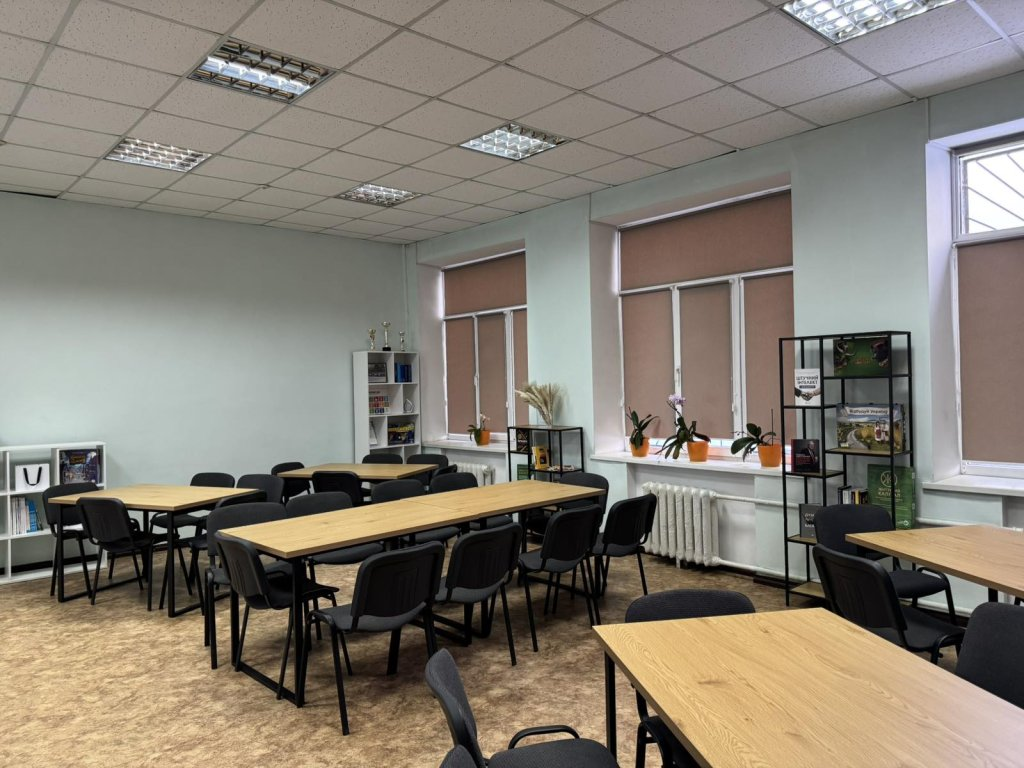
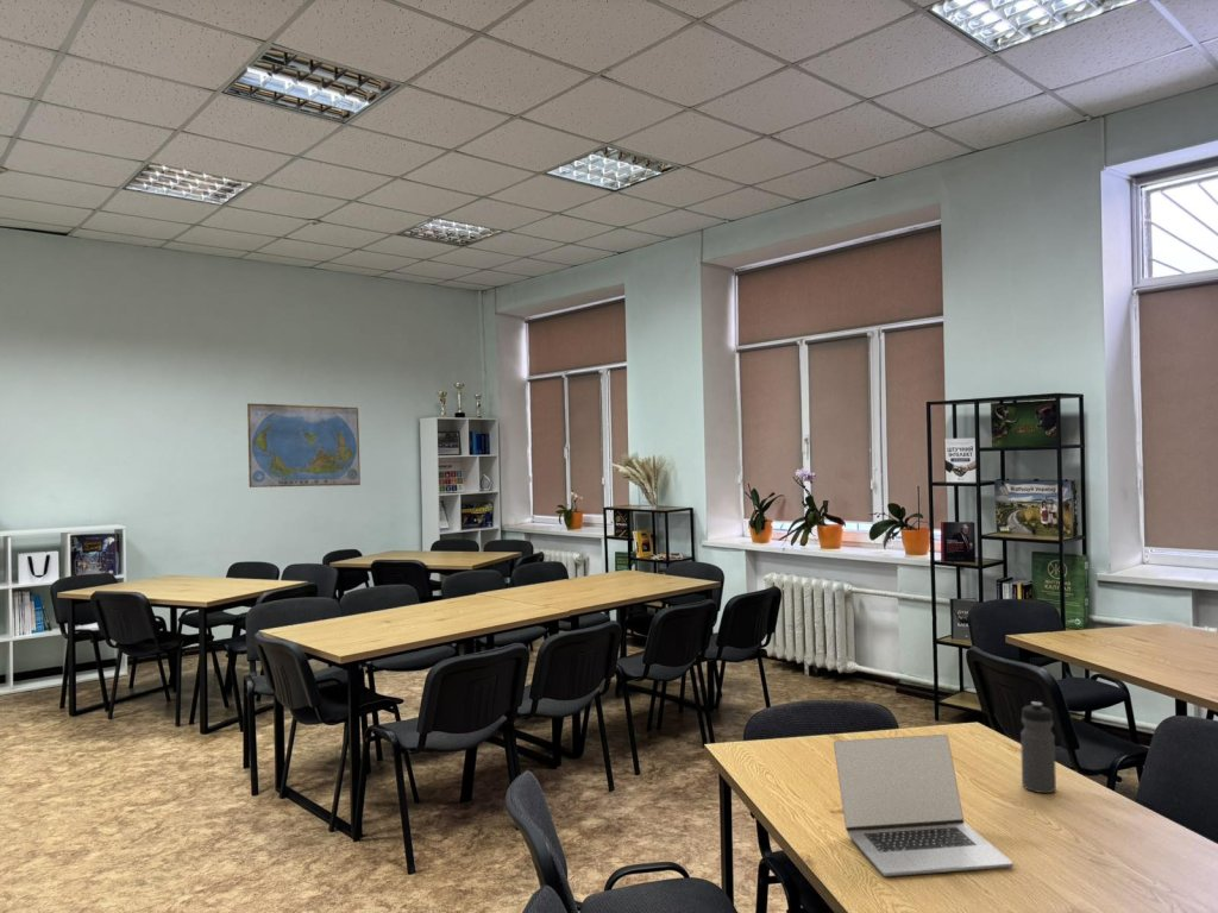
+ water bottle [1019,700,1057,794]
+ world map [246,402,362,489]
+ laptop [833,733,1015,877]
